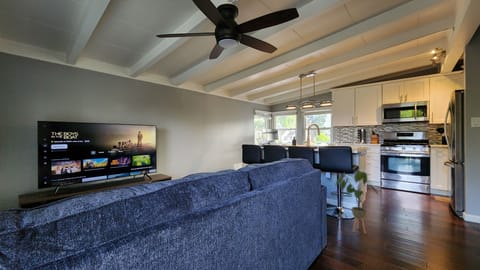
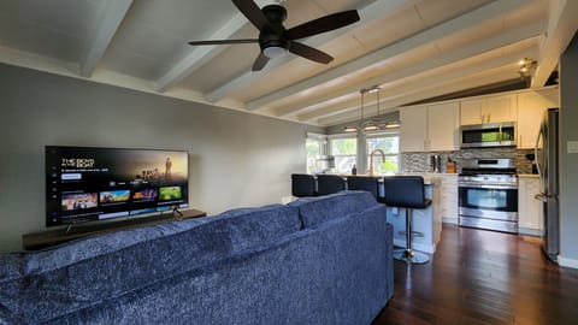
- house plant [334,169,380,235]
